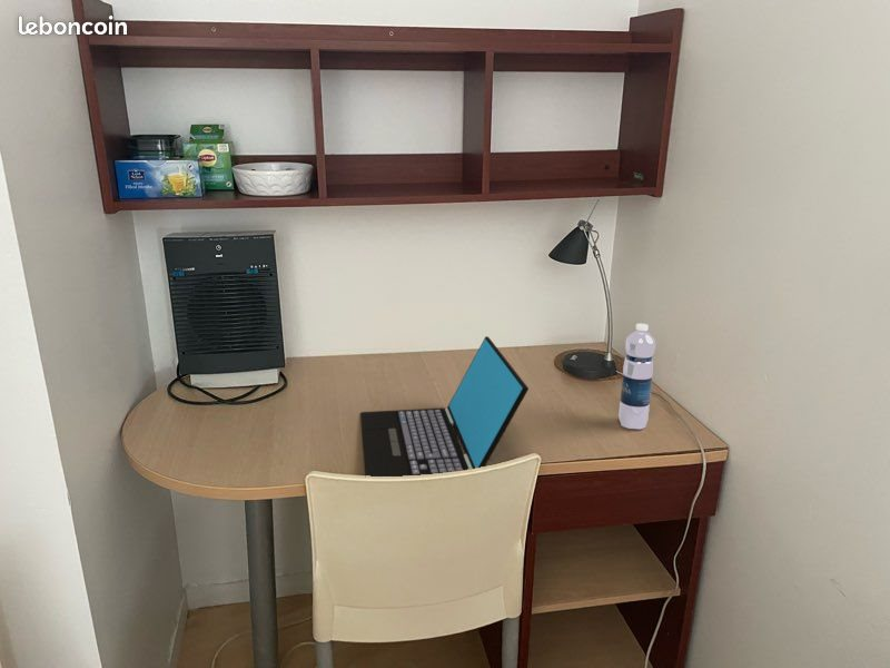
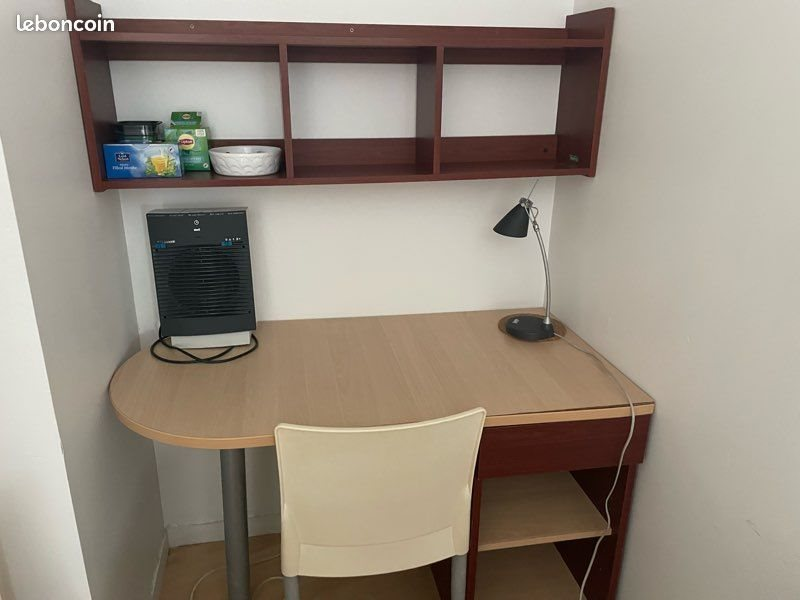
- laptop [359,335,530,478]
- water bottle [617,323,656,430]
